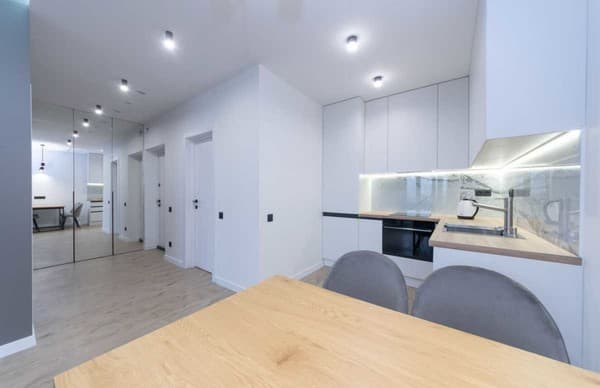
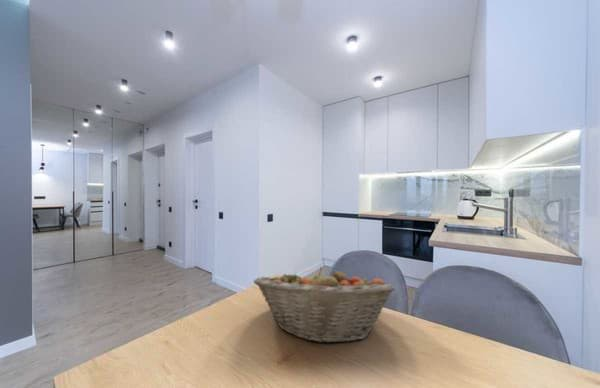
+ fruit basket [253,266,396,344]
